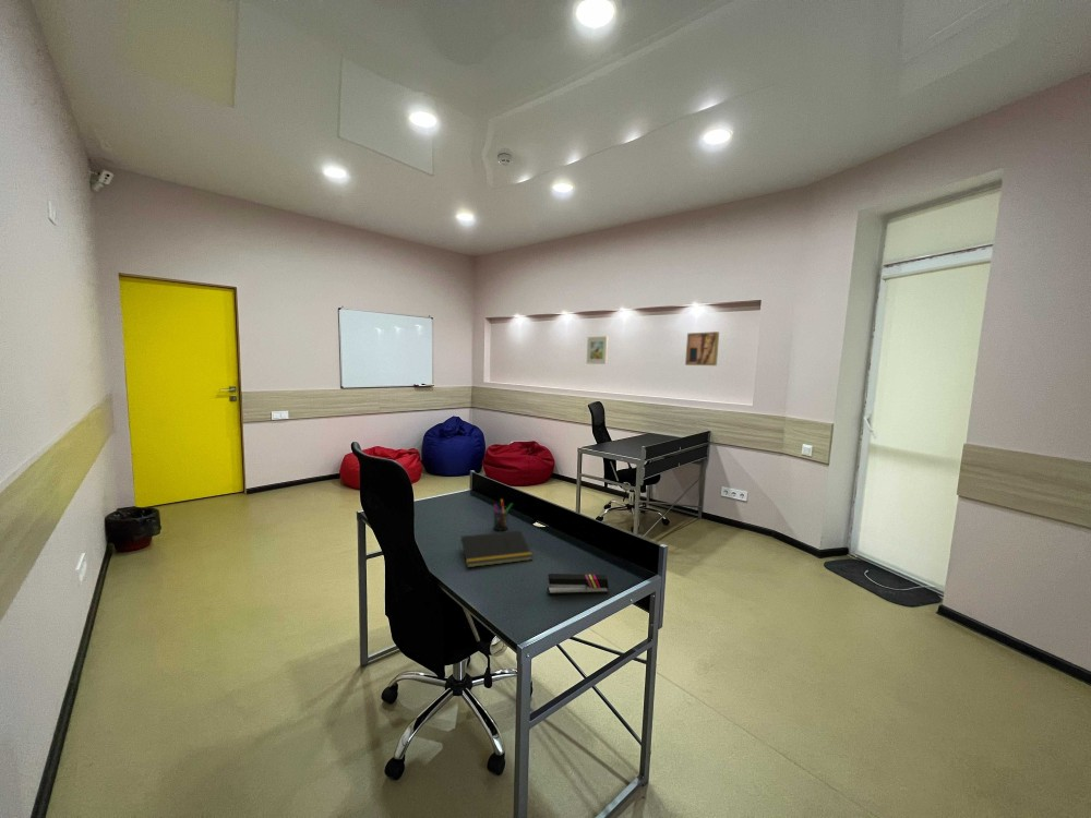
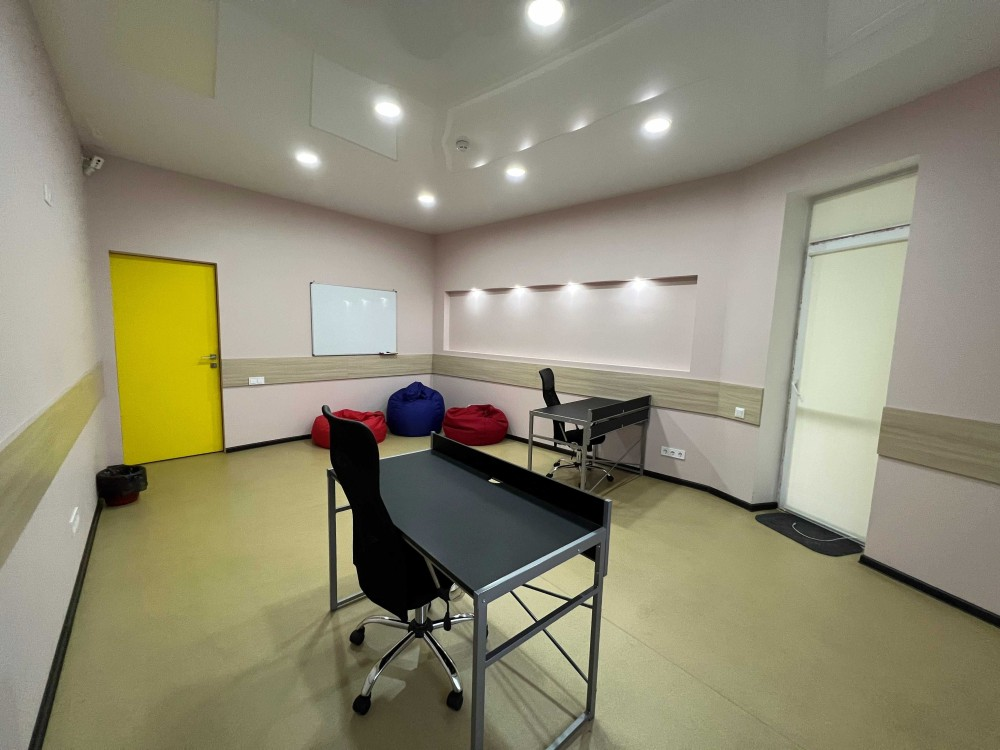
- wall art [684,330,720,366]
- pen holder [492,498,514,532]
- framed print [586,335,609,365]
- stapler [546,573,610,596]
- notepad [458,530,533,568]
